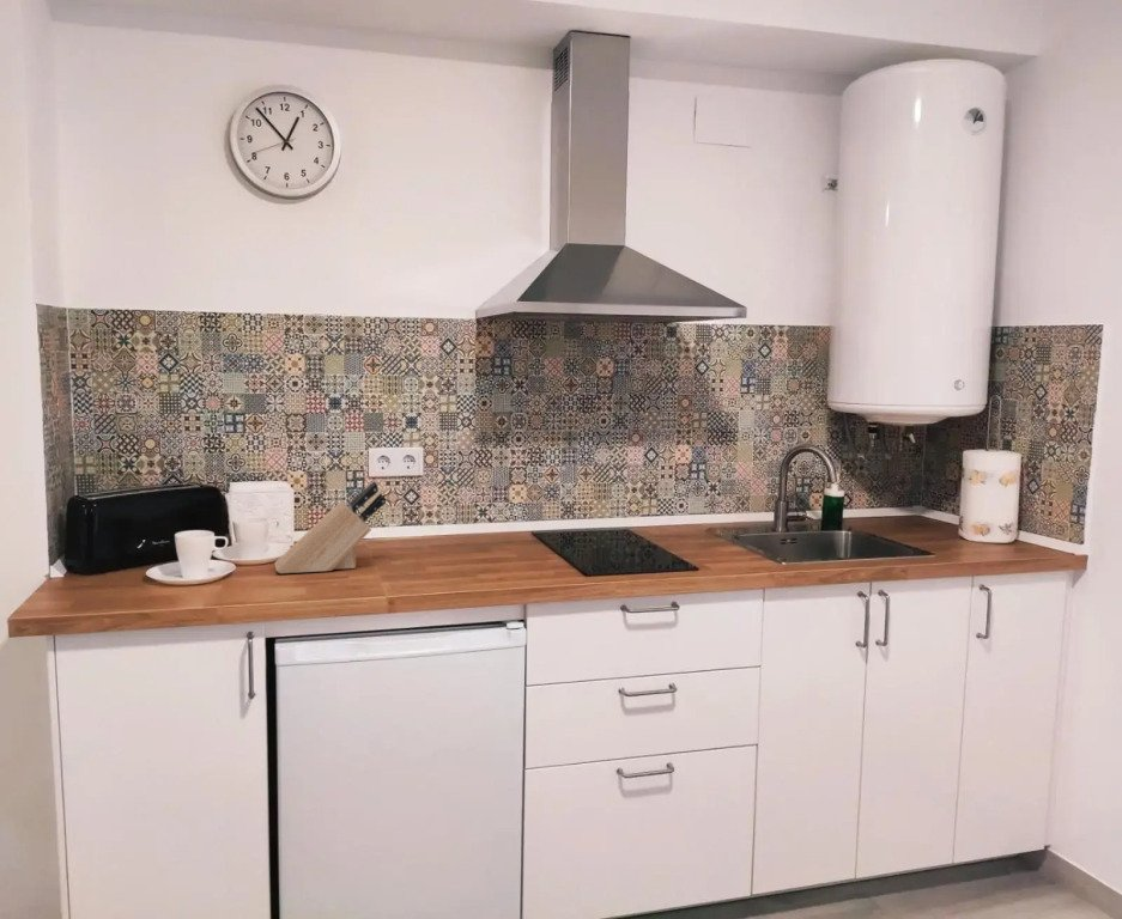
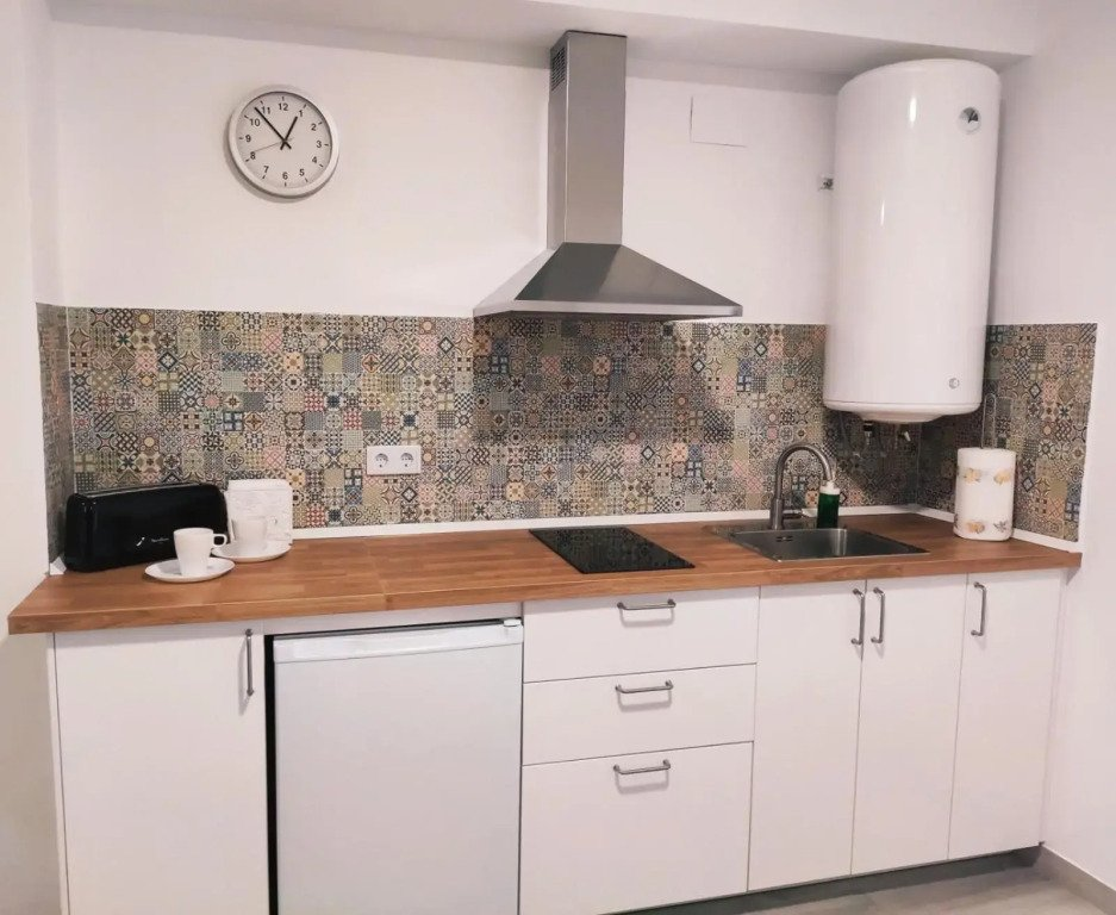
- knife block [273,480,387,574]
